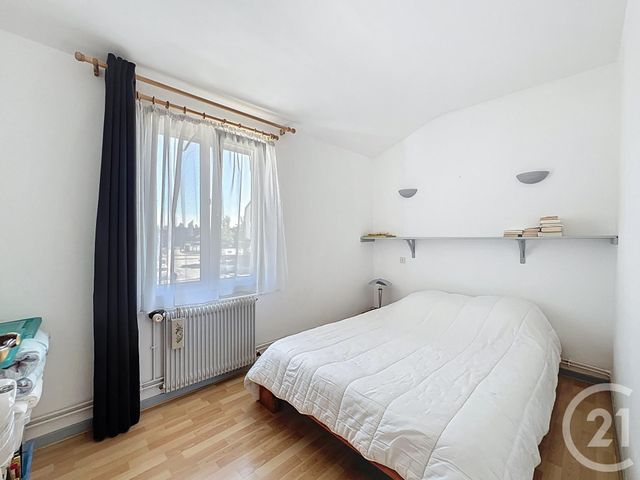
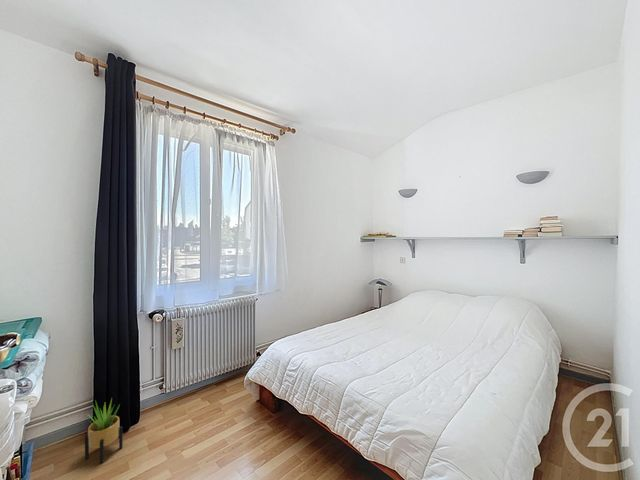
+ potted plant [84,398,124,464]
